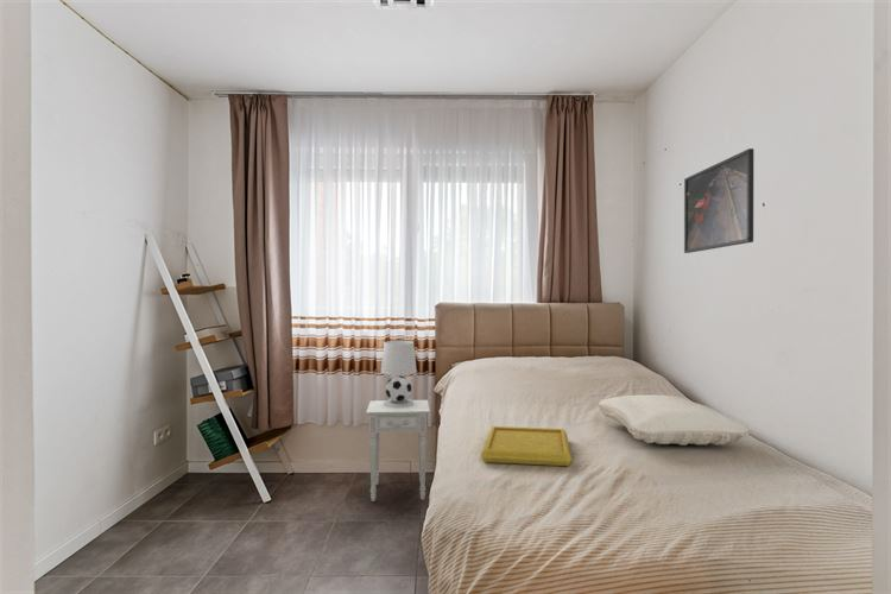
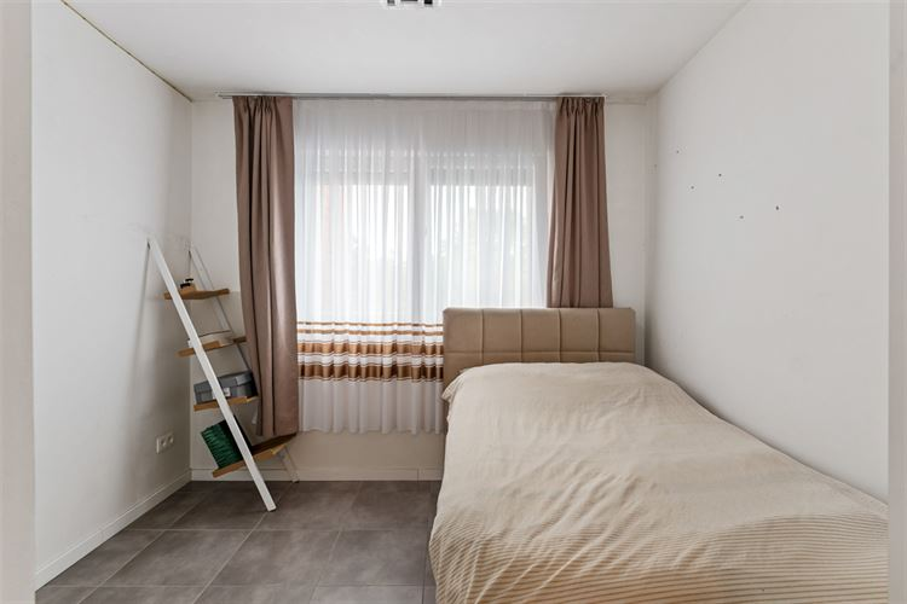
- serving tray [480,425,573,467]
- table lamp [380,340,418,407]
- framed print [683,147,756,254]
- pillow [598,393,750,447]
- nightstand [365,399,431,503]
